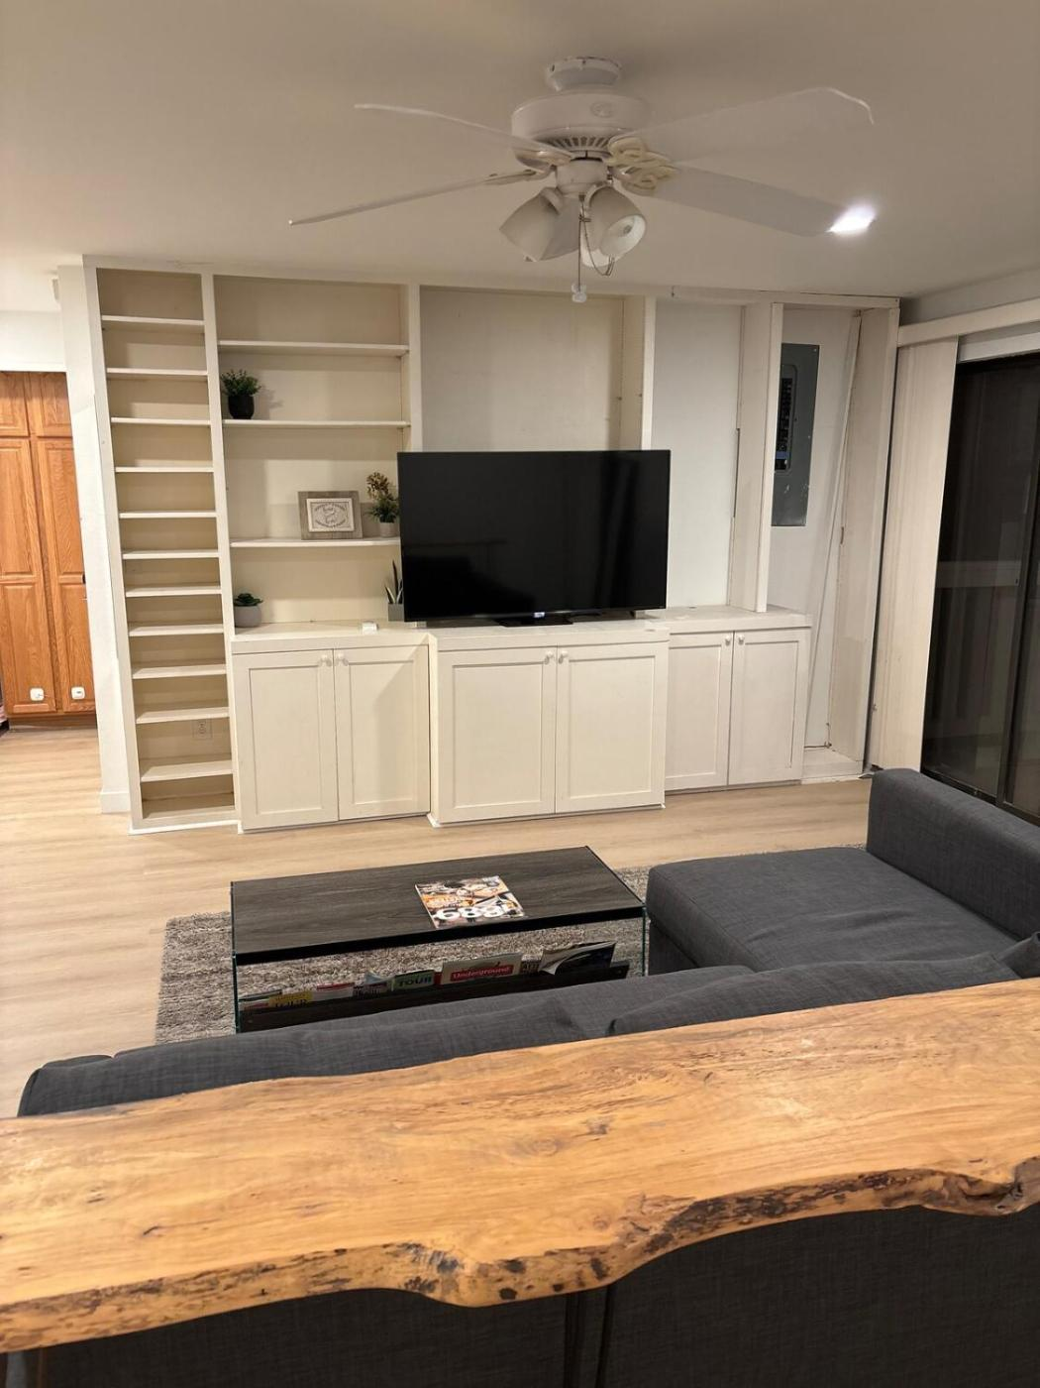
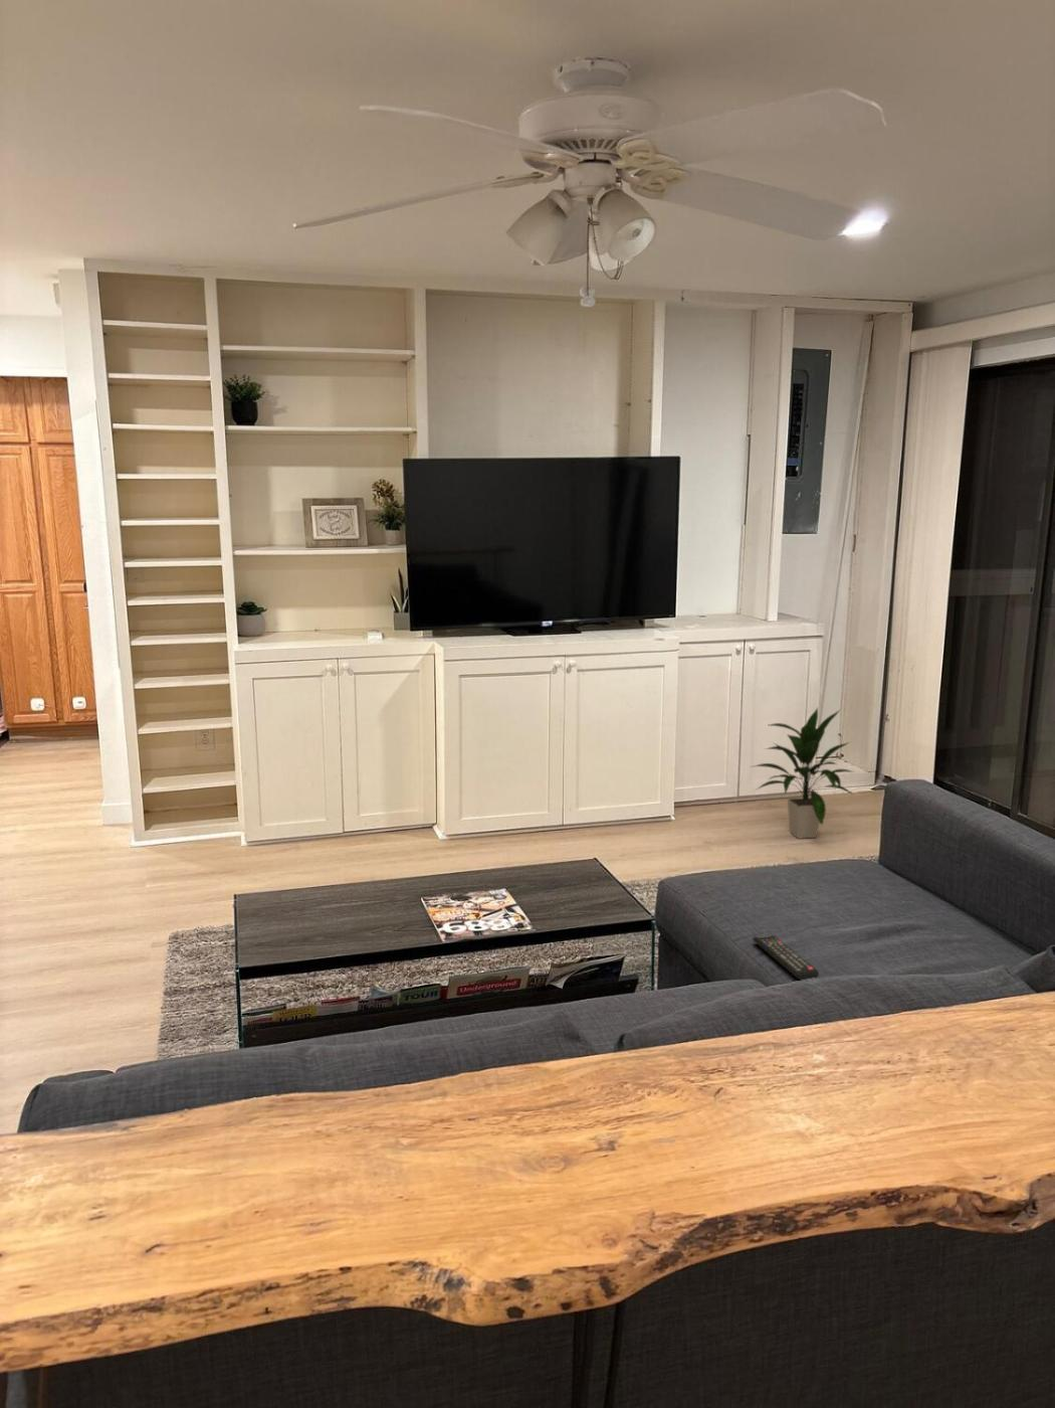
+ indoor plant [748,707,856,839]
+ remote control [751,935,820,981]
